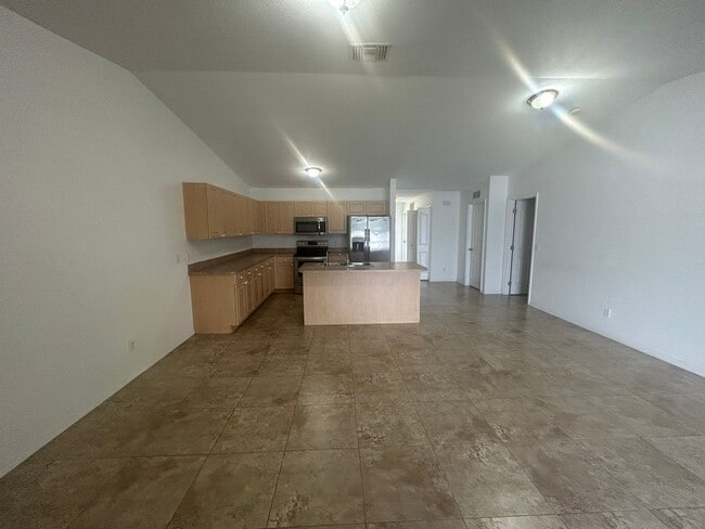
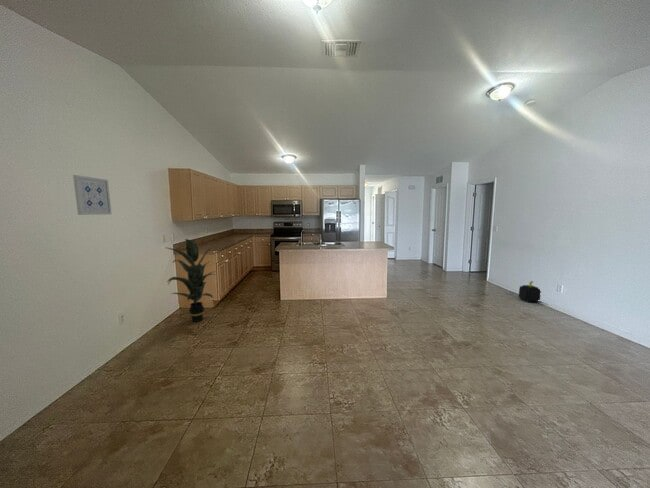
+ plant pot [518,280,542,303]
+ wall art [72,174,113,216]
+ indoor plant [166,238,218,323]
